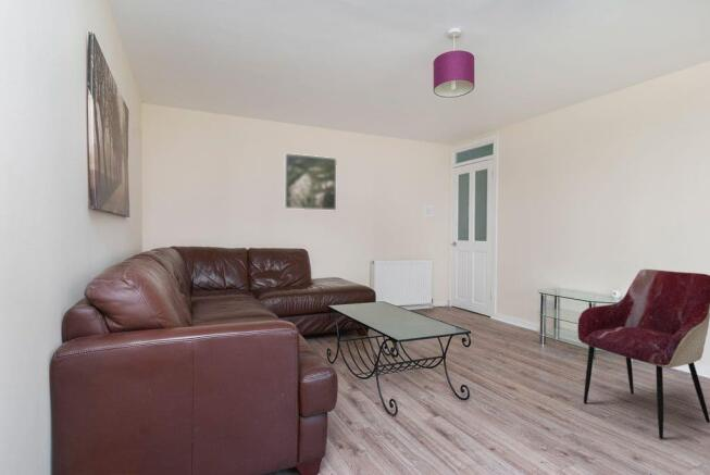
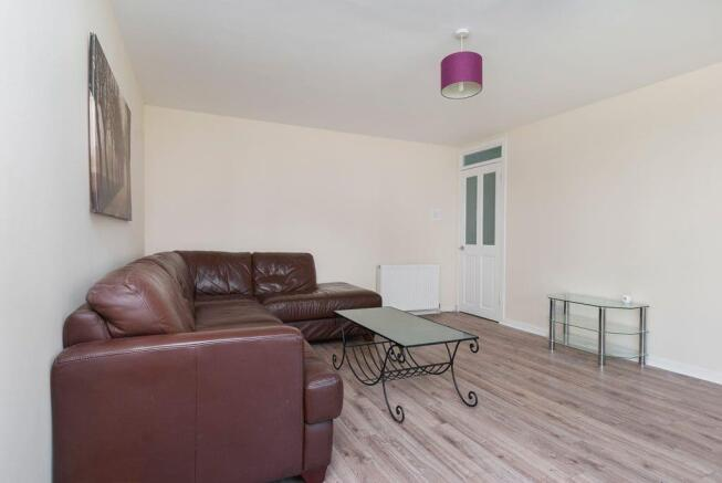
- armchair [576,268,710,439]
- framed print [283,152,338,212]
